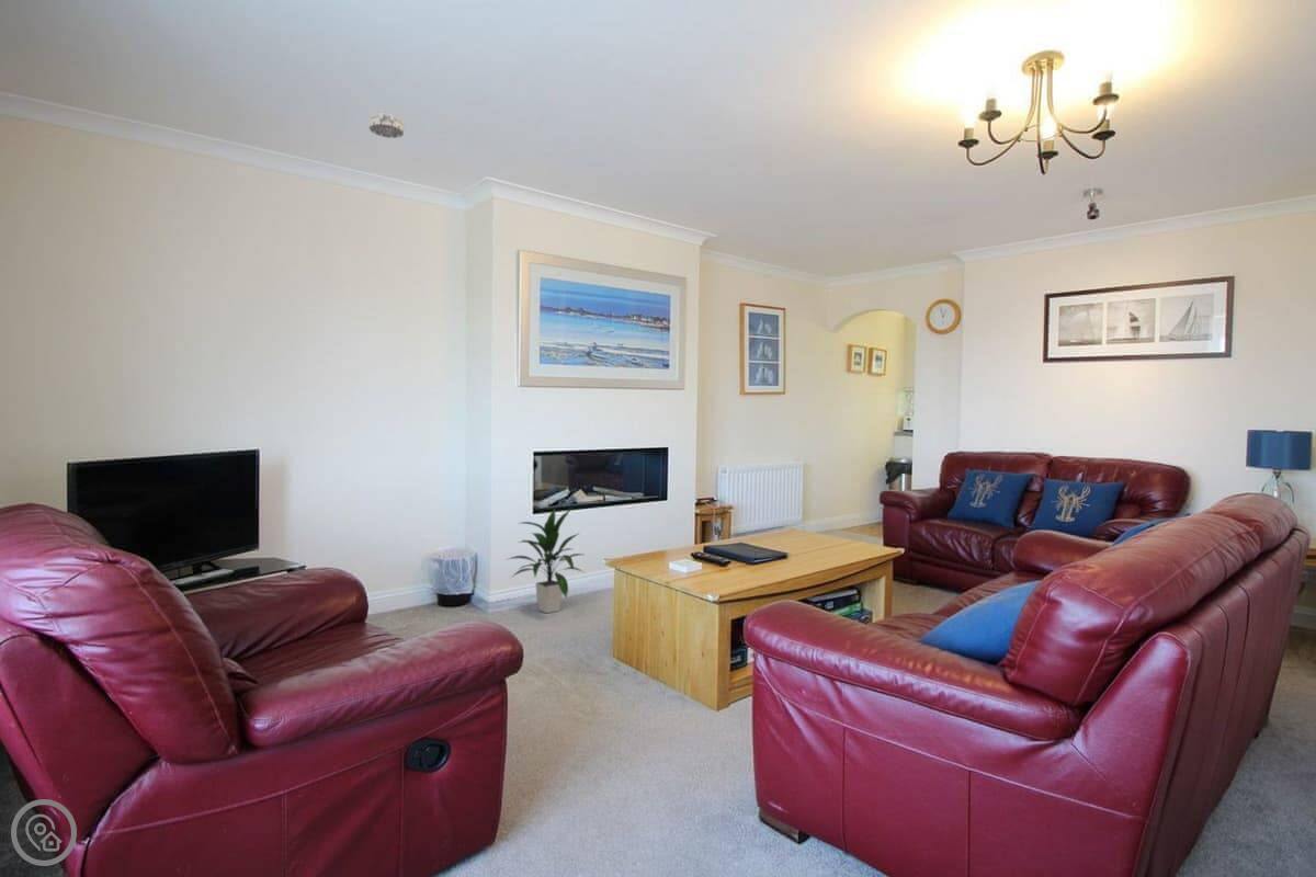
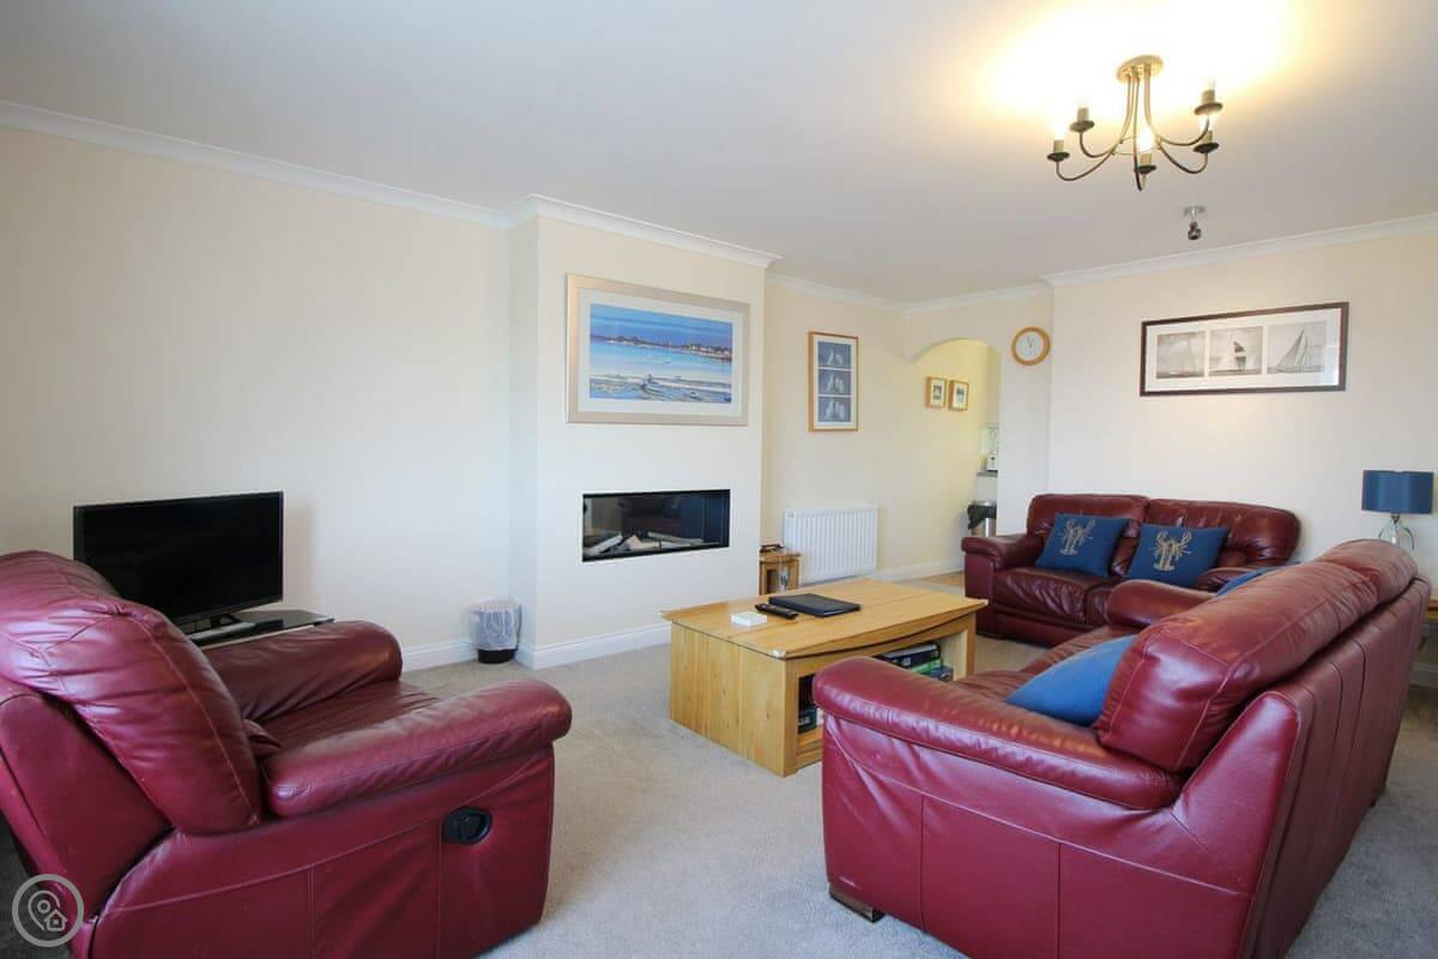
- smoke detector [368,112,405,139]
- indoor plant [503,508,587,614]
